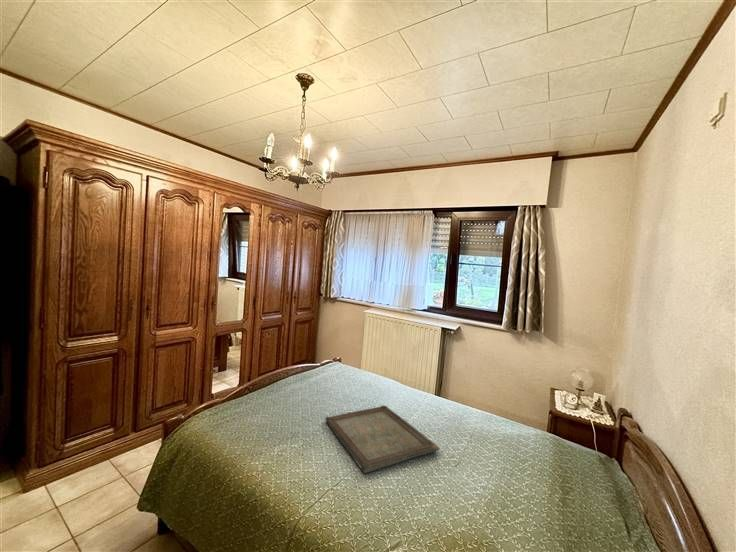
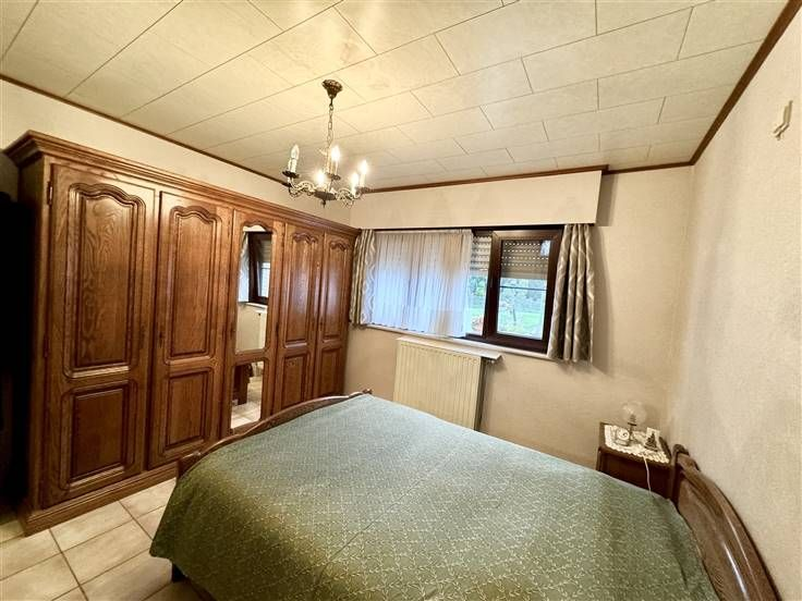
- serving tray [324,404,441,475]
